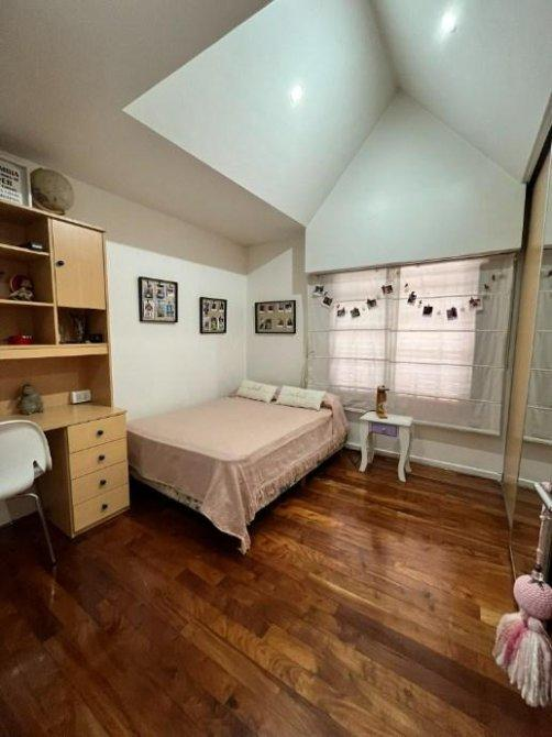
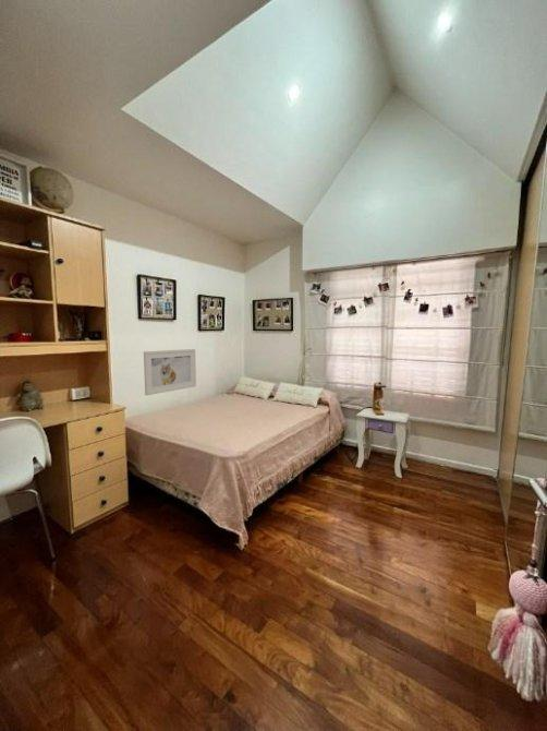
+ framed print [143,348,197,396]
